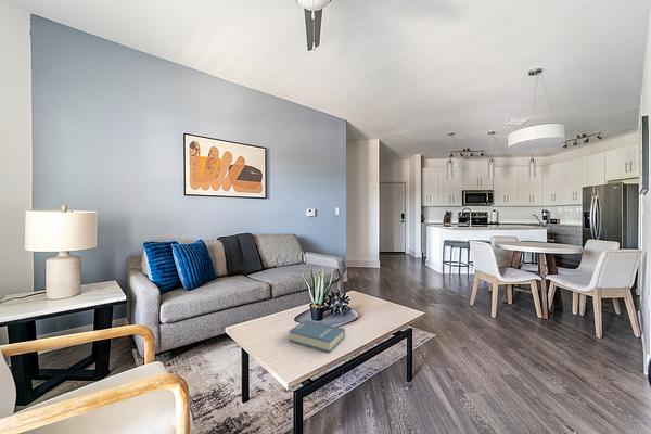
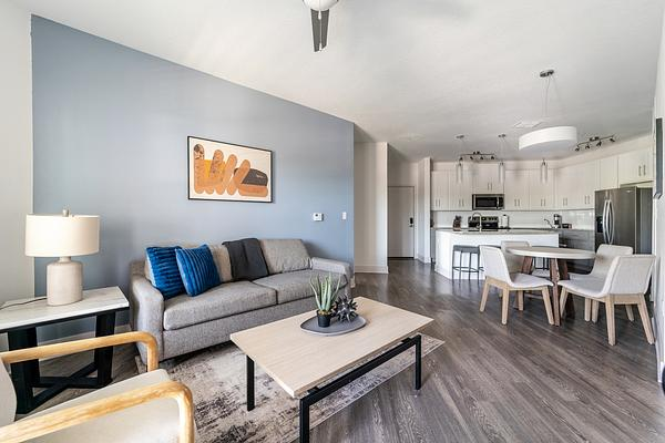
- hardback book [289,319,346,354]
